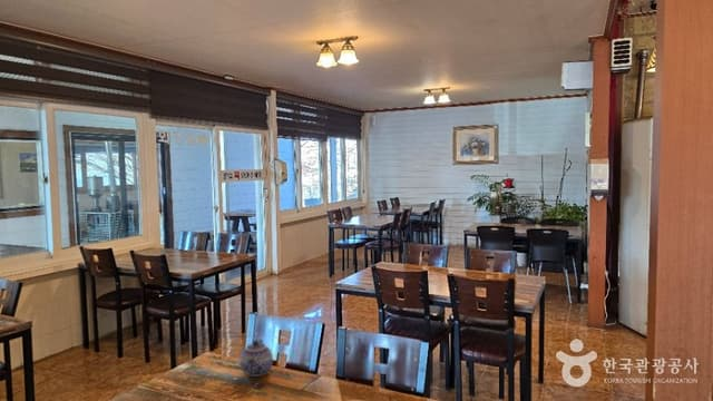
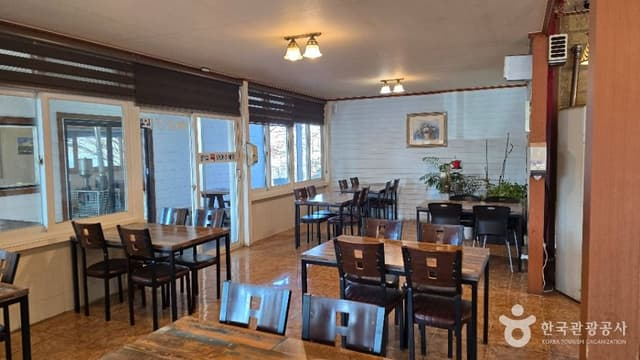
- teapot [238,339,274,378]
